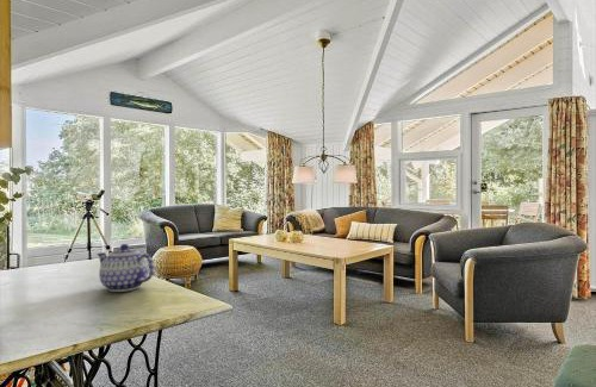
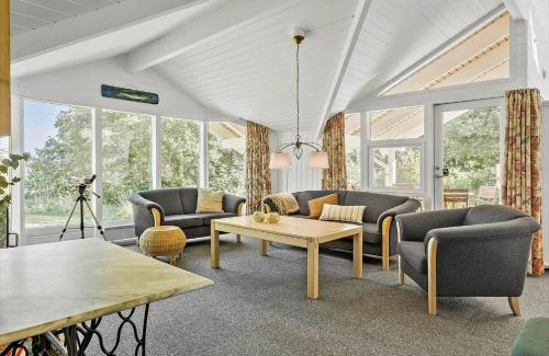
- teapot [95,243,156,293]
